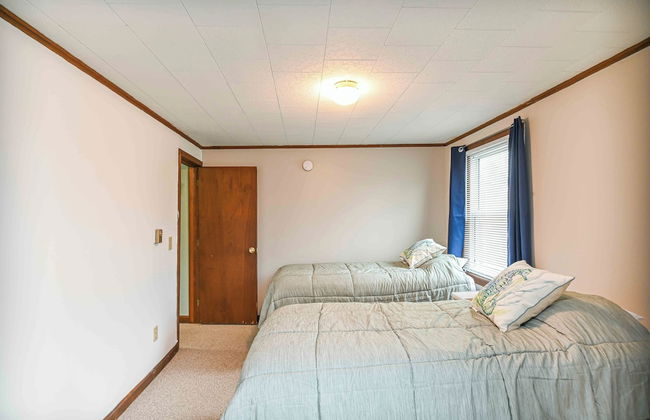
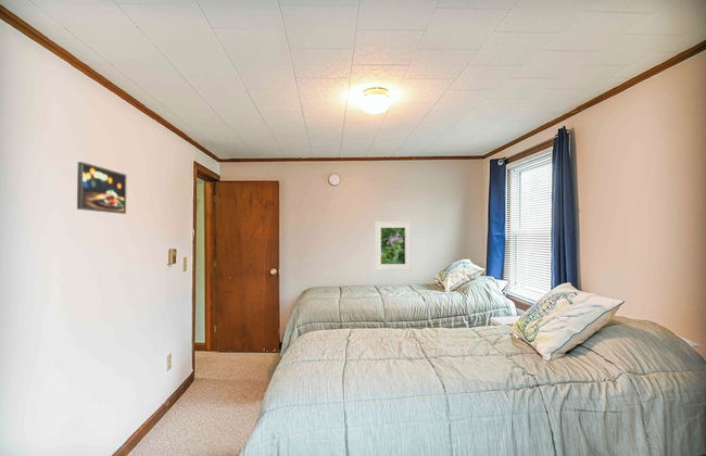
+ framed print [76,161,127,215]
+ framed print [374,220,412,271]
